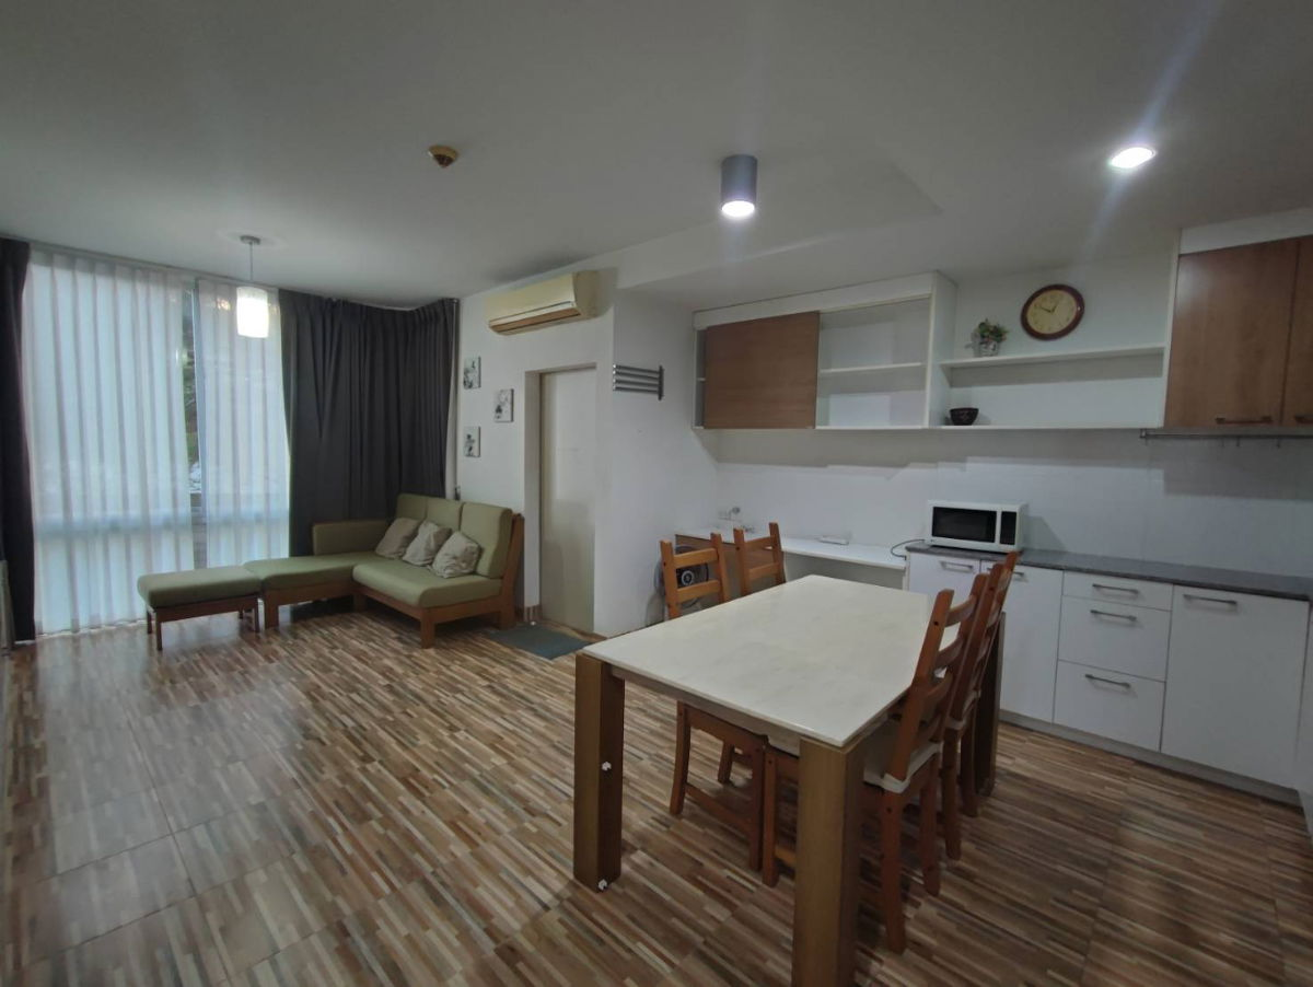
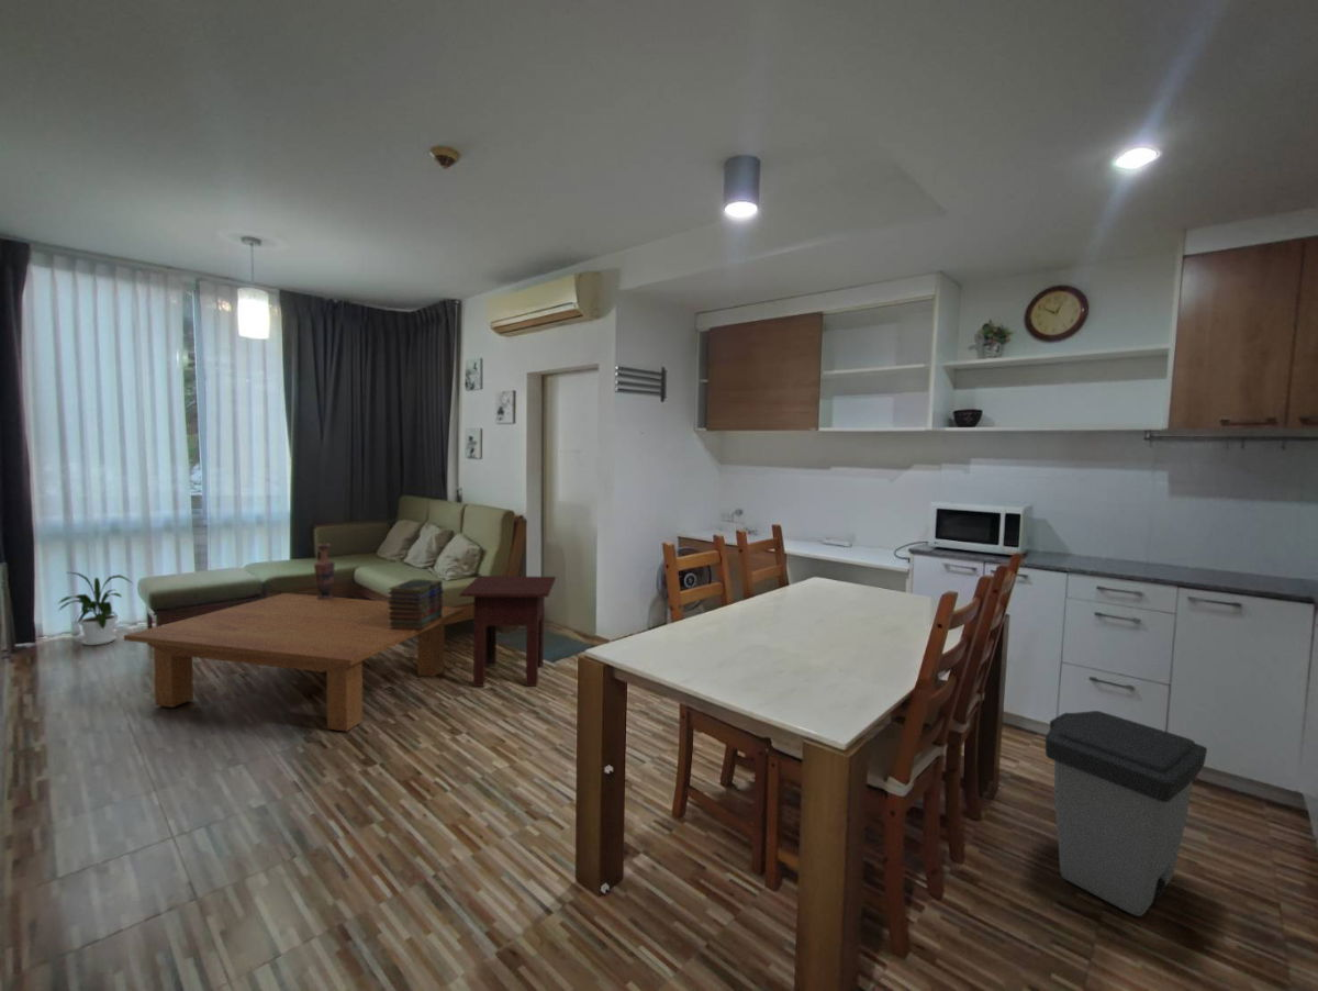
+ book stack [387,578,444,631]
+ trash can [1045,710,1208,917]
+ vase [313,543,336,600]
+ house plant [56,571,134,646]
+ side table [459,575,557,688]
+ coffee table [123,592,465,733]
